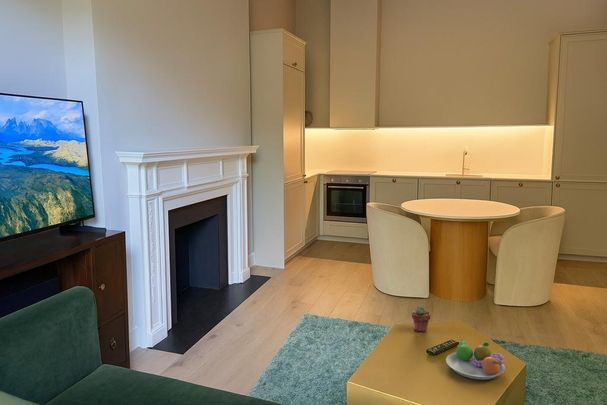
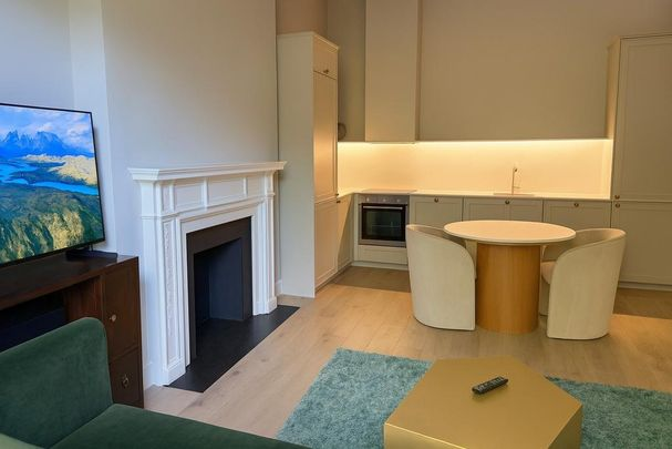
- potted succulent [411,305,431,333]
- fruit bowl [445,338,506,381]
